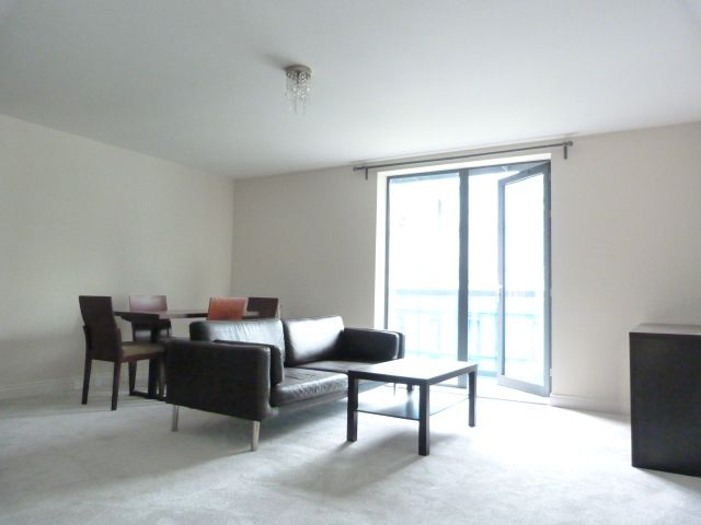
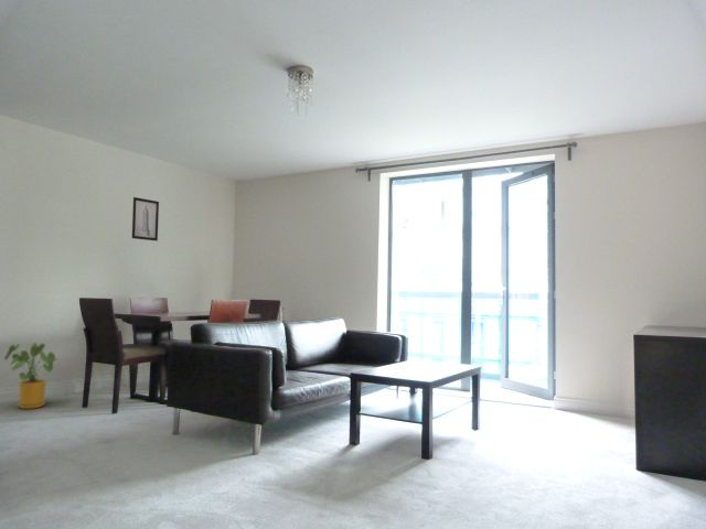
+ house plant [3,342,60,410]
+ wall art [131,196,160,242]
